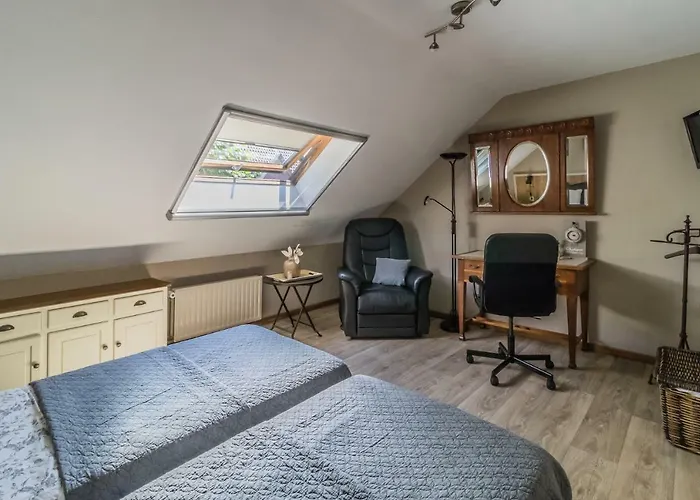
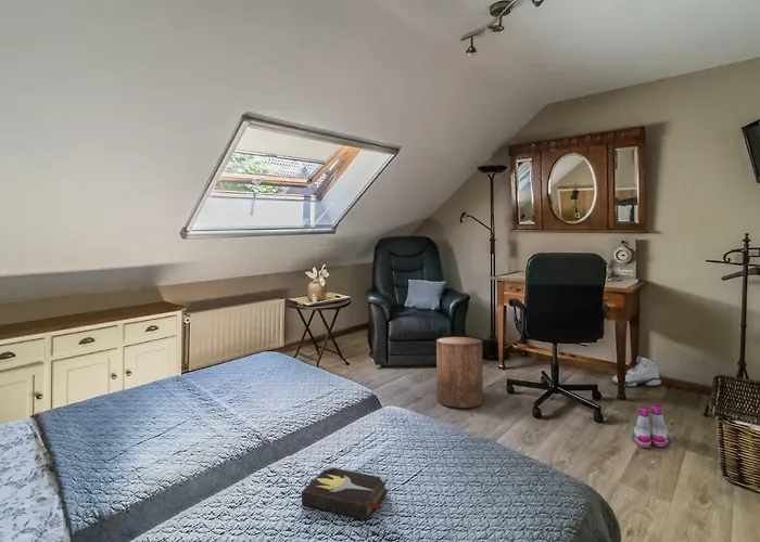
+ hardback book [301,465,389,521]
+ boots [632,403,670,449]
+ stool [435,336,484,409]
+ sneaker [611,356,662,387]
